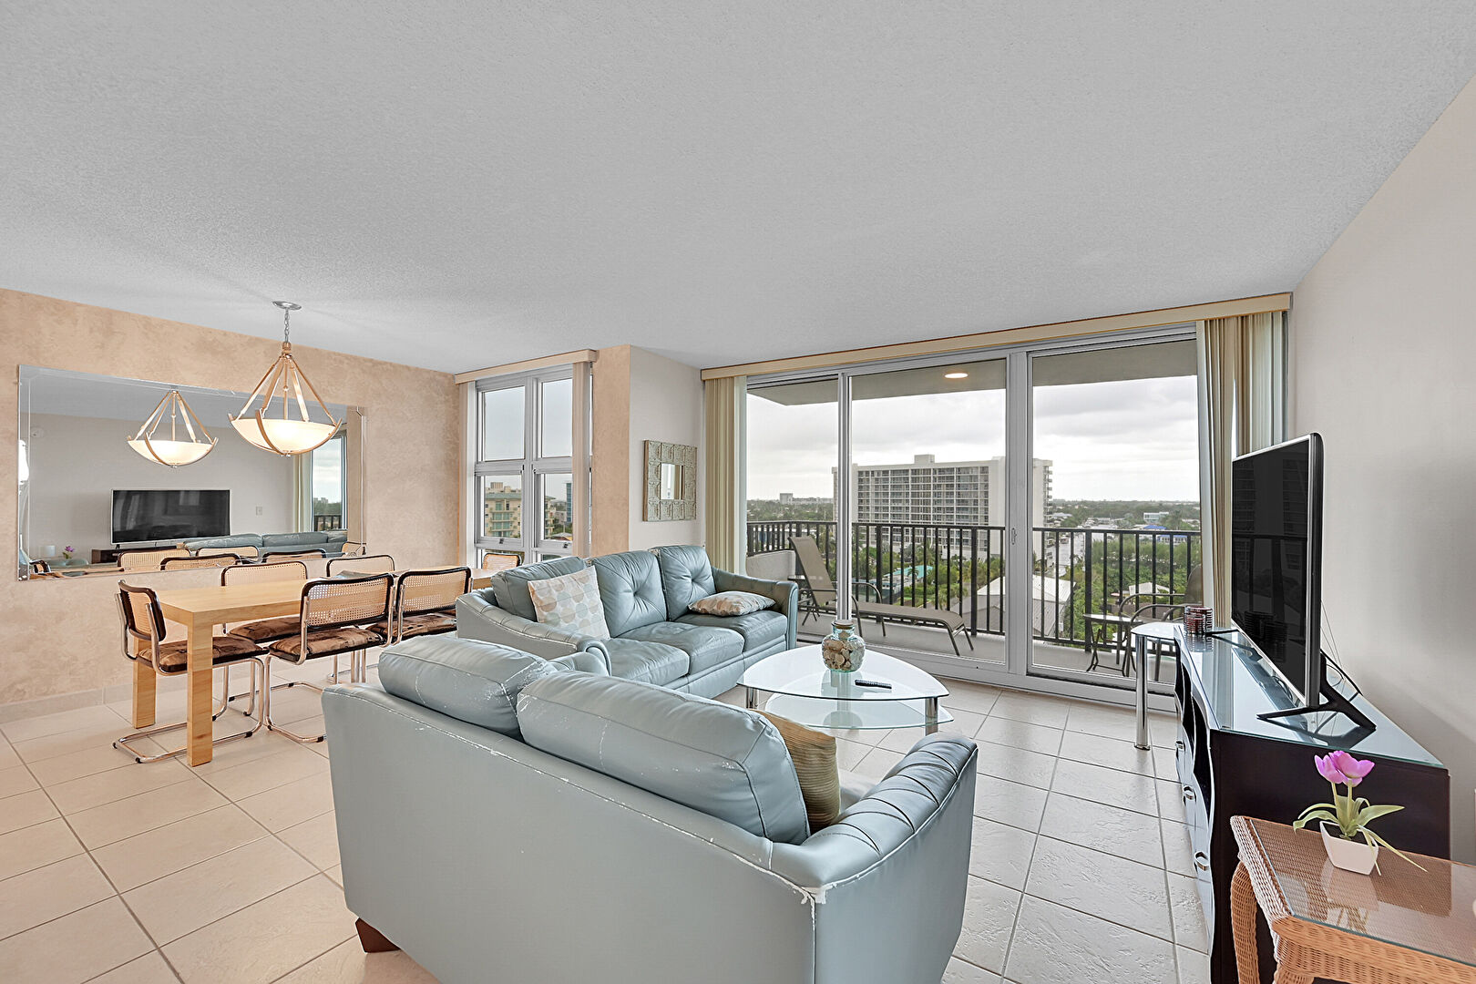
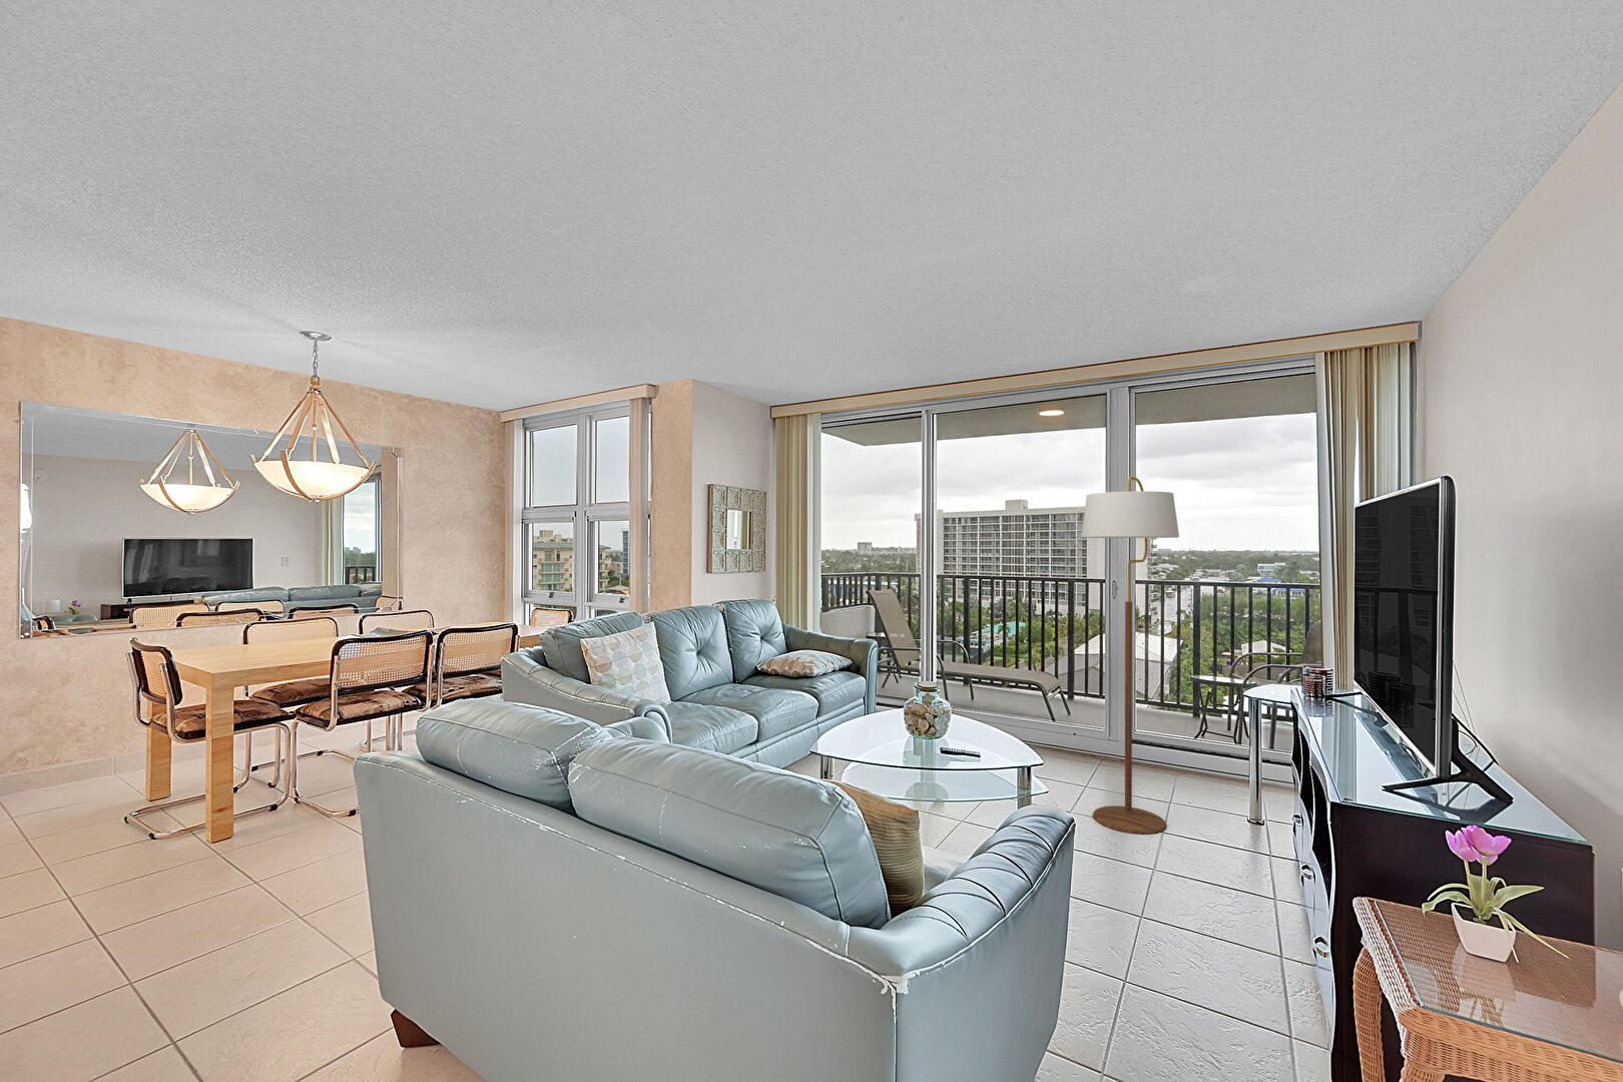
+ floor lamp [1080,476,1180,834]
